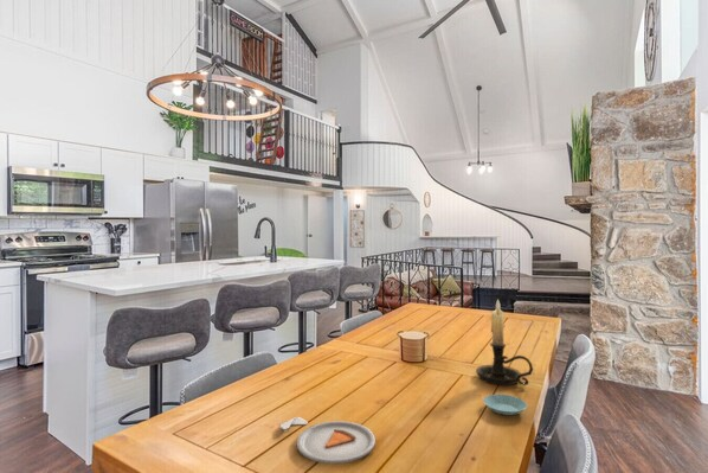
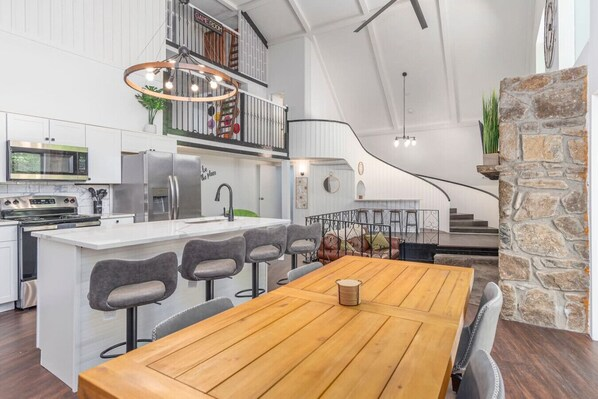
- saucer [482,394,528,416]
- dinner plate [278,416,376,465]
- candle holder [475,298,534,386]
